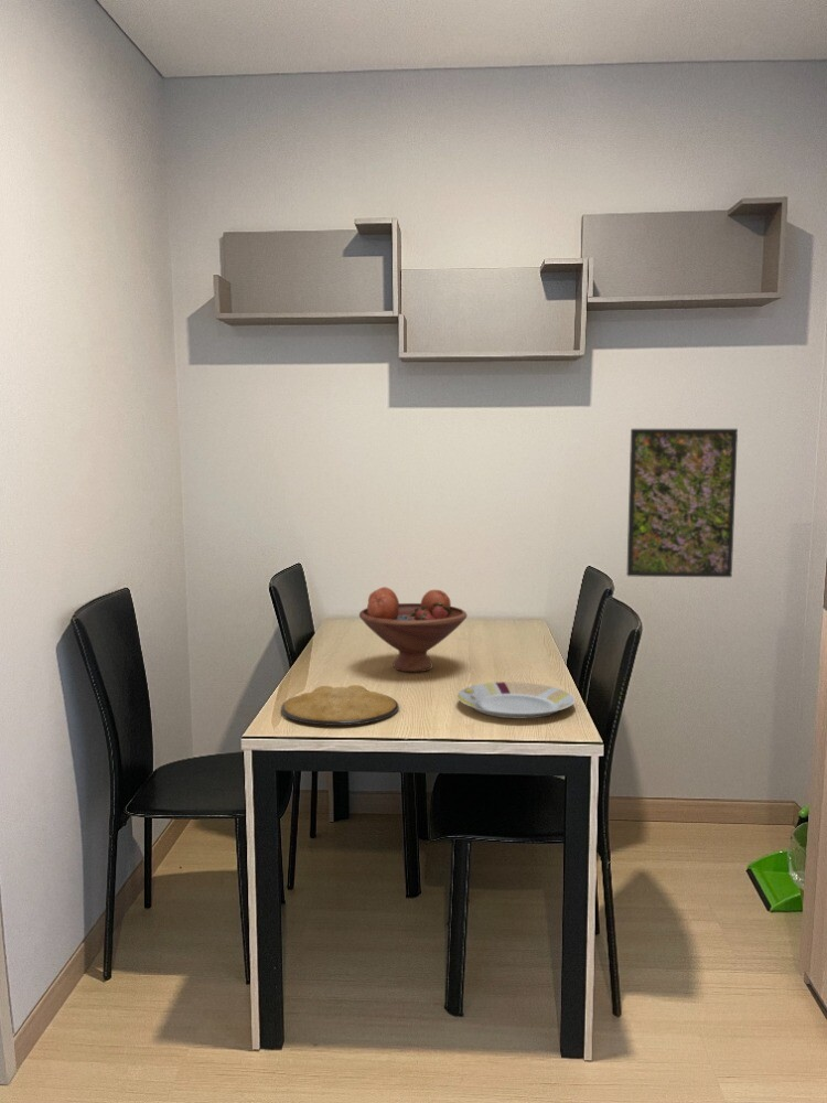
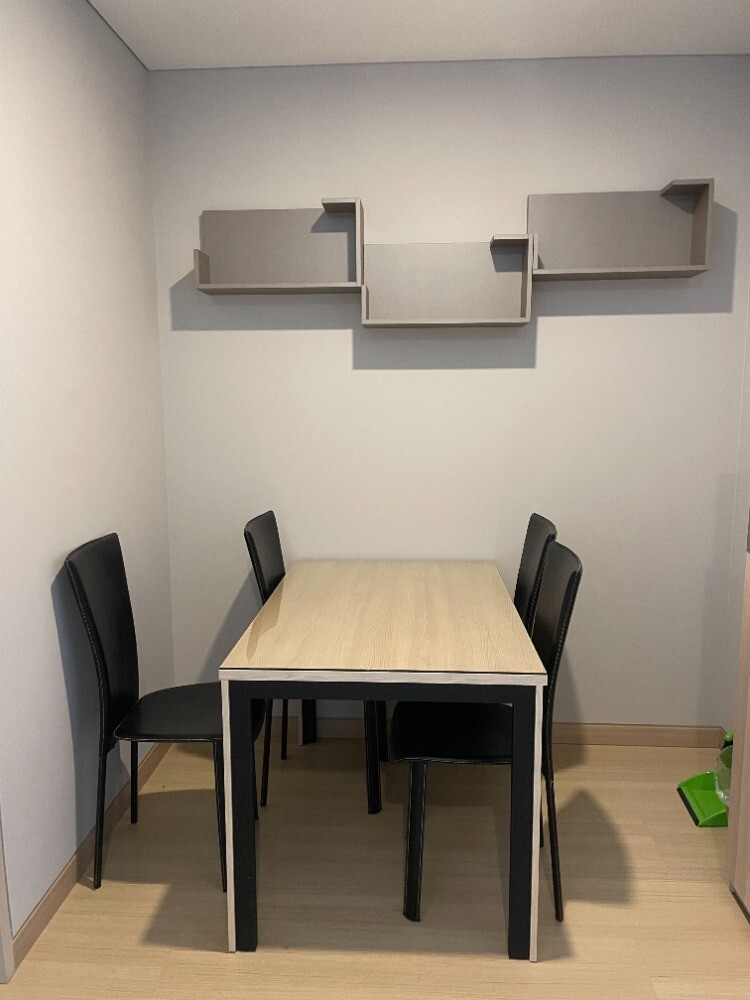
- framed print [625,428,739,578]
- plate [457,681,577,719]
- plate [280,684,400,727]
- fruit bowl [358,586,469,673]
